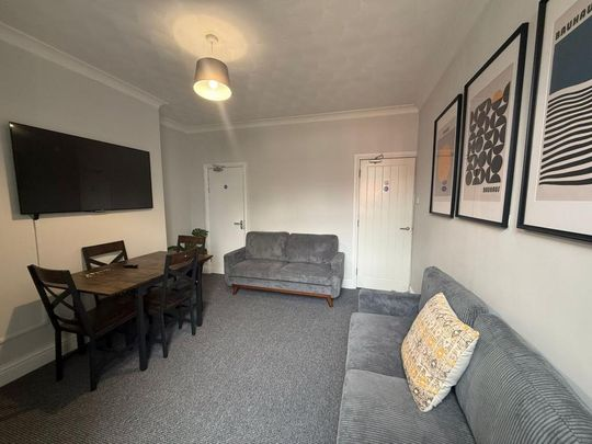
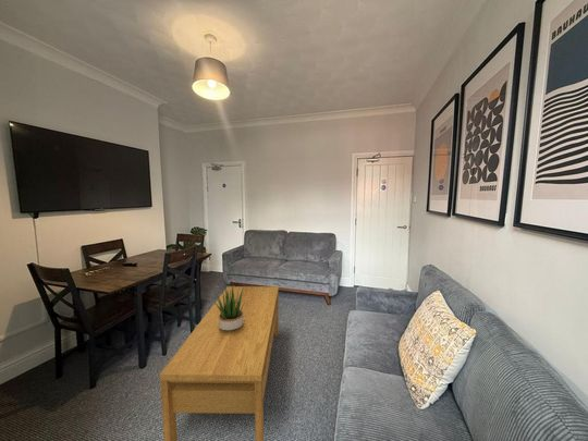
+ potted plant [212,283,246,331]
+ coffee table [158,285,280,441]
